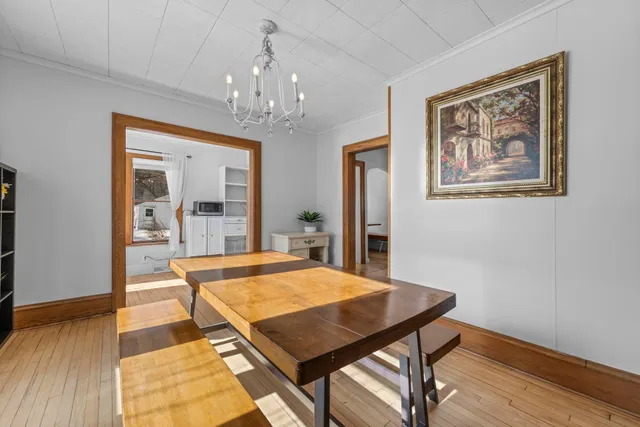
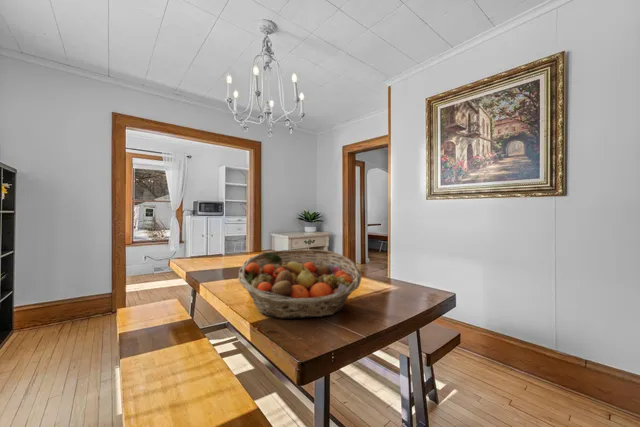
+ fruit basket [237,248,363,320]
